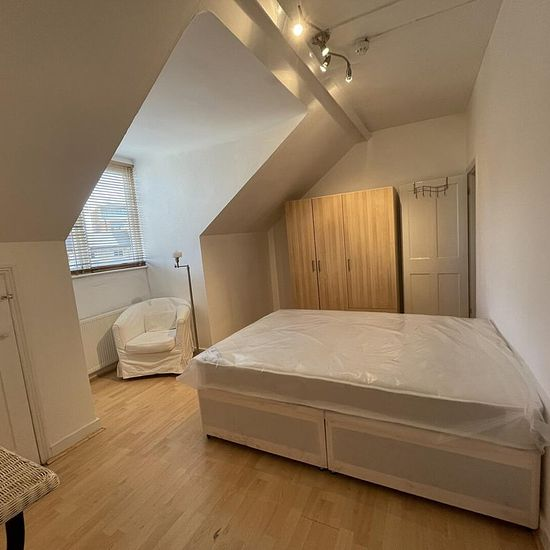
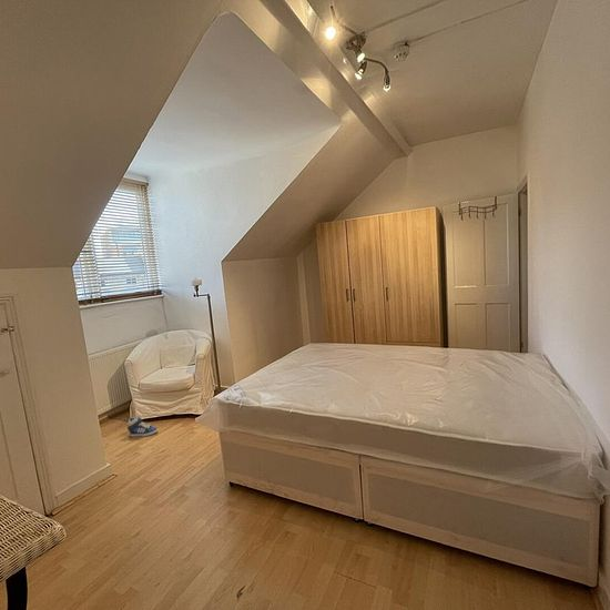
+ sneaker [126,414,159,437]
